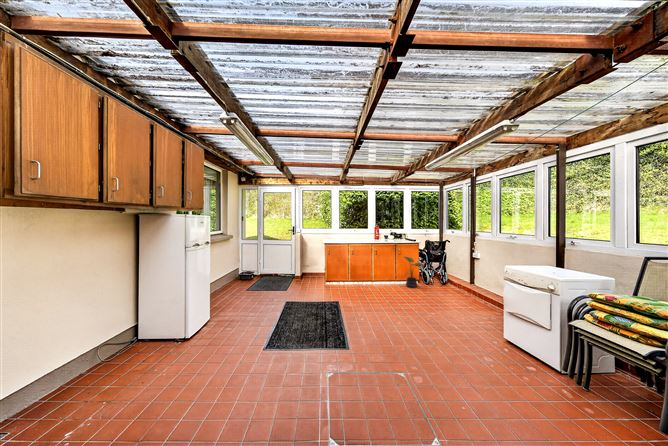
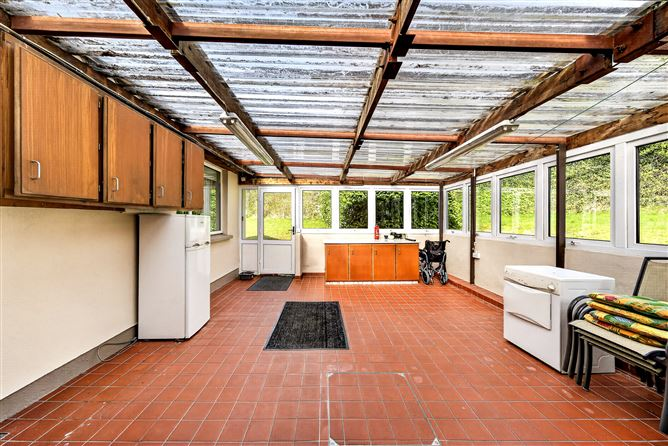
- potted plant [403,256,423,289]
